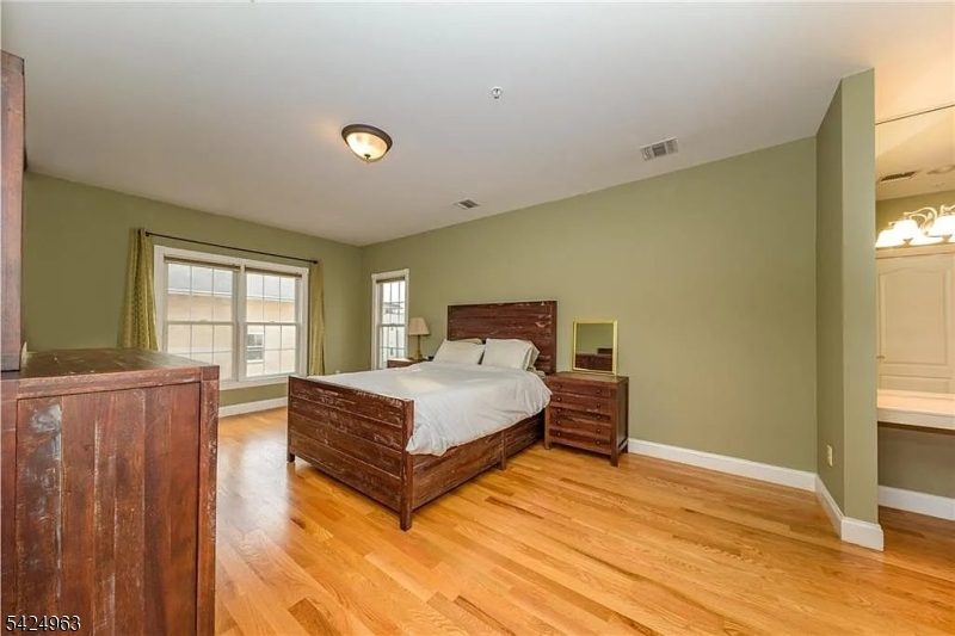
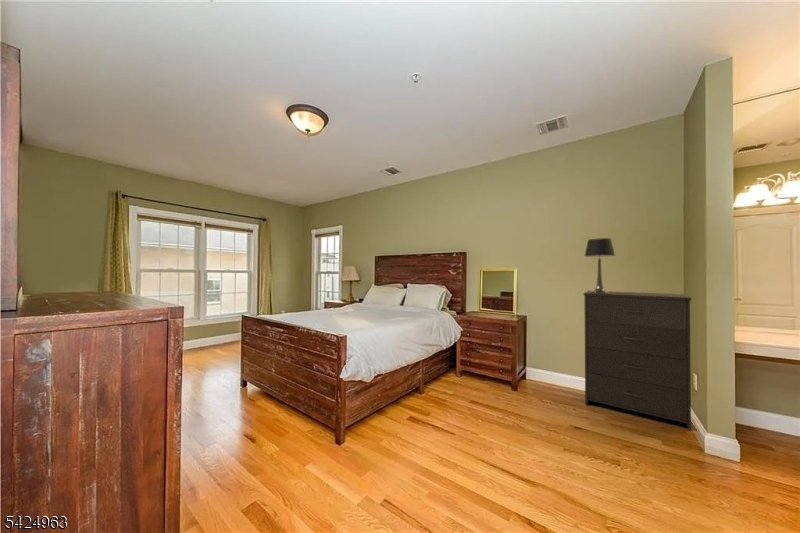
+ table lamp [584,237,616,293]
+ dresser [582,290,692,432]
